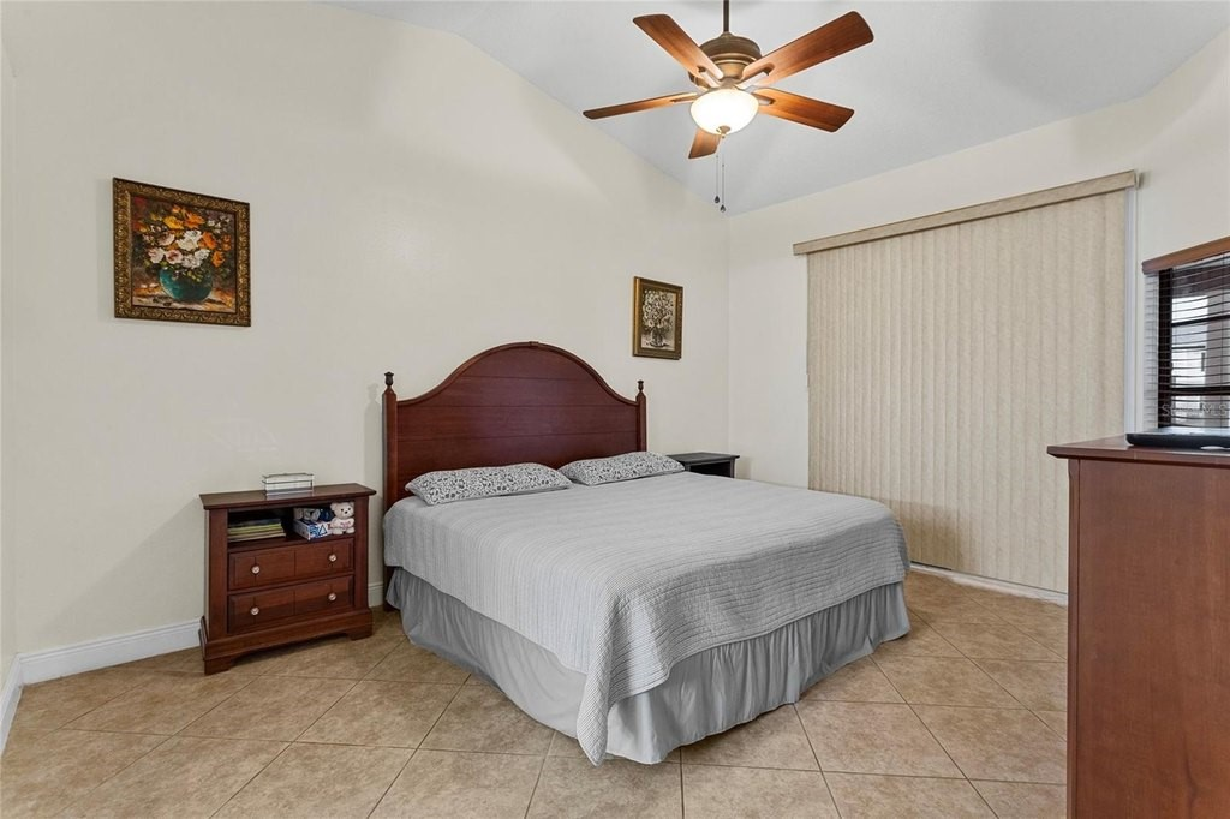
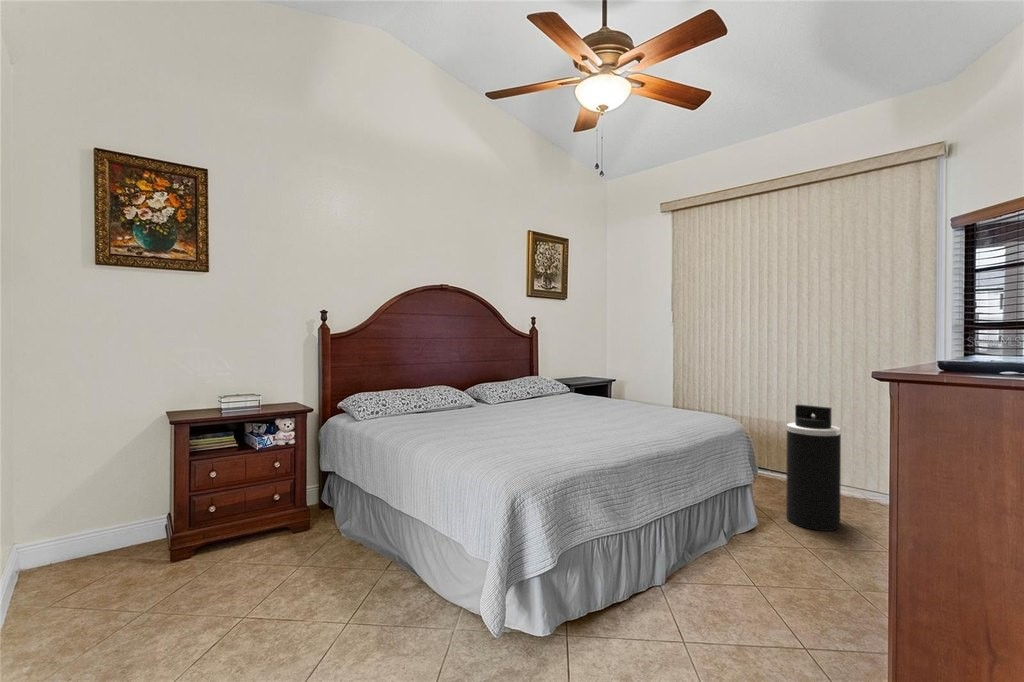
+ trash can [785,404,842,532]
